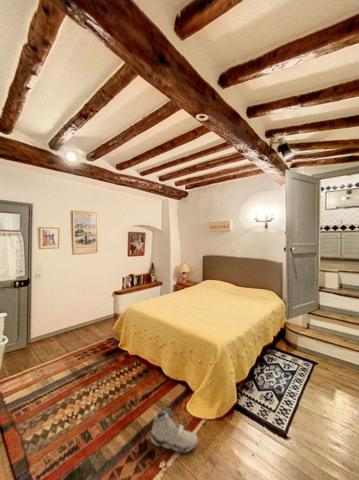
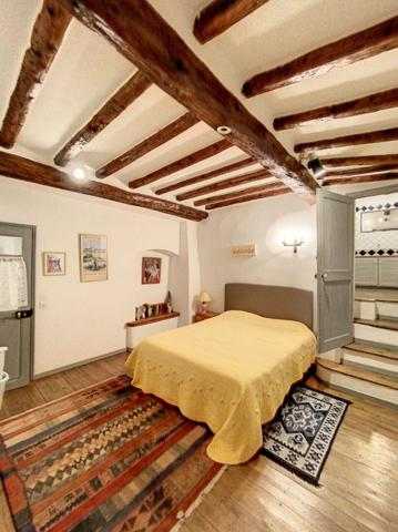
- sneaker [149,407,199,453]
